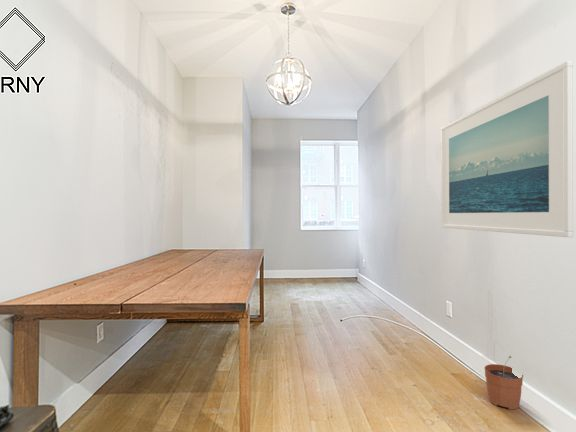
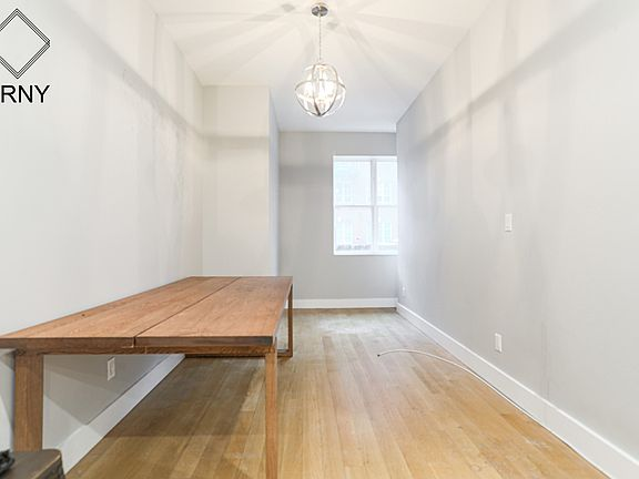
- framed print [440,60,574,238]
- plant pot [483,355,524,410]
